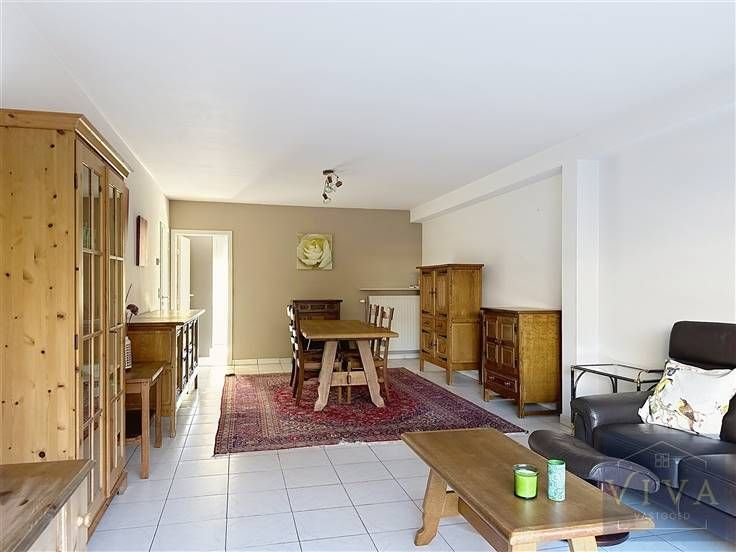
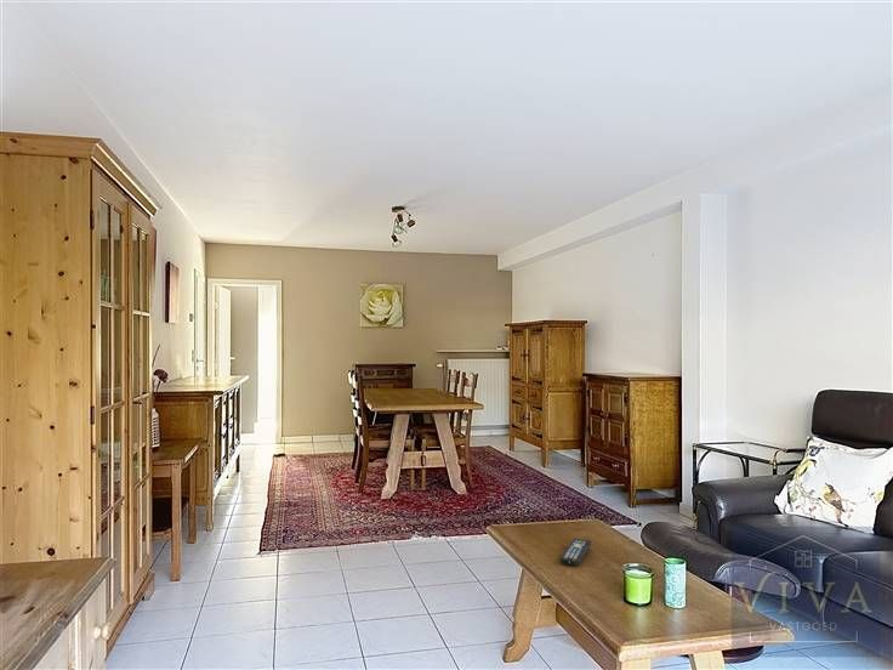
+ remote control [559,536,593,567]
